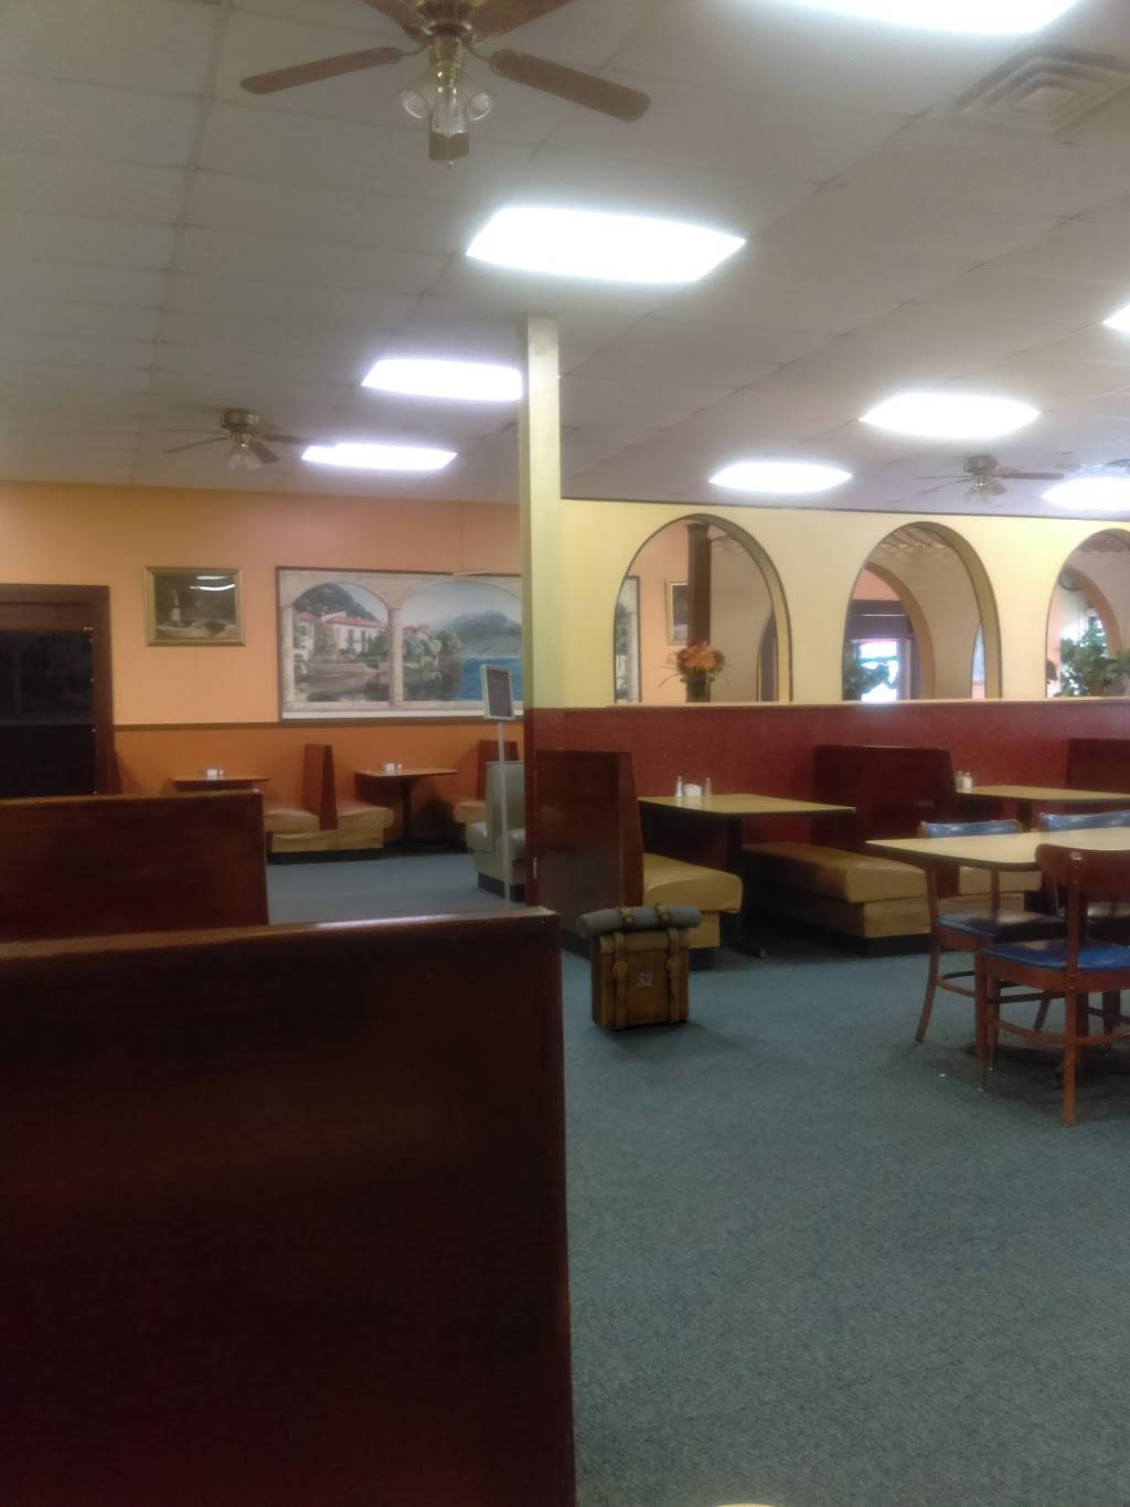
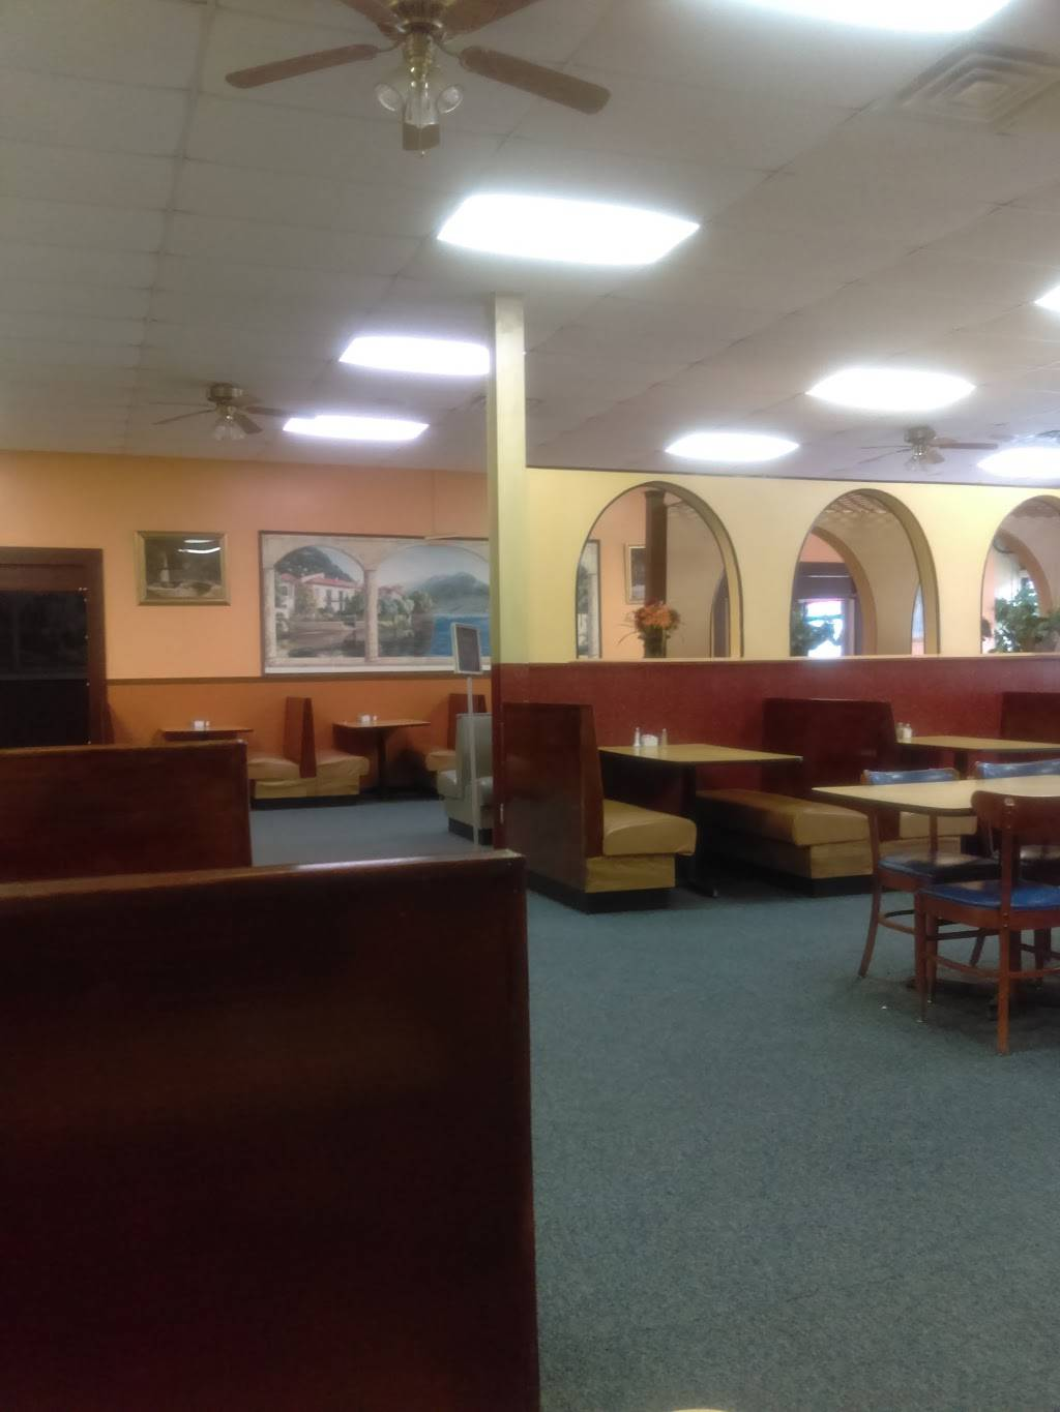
- backpack [574,900,704,1031]
